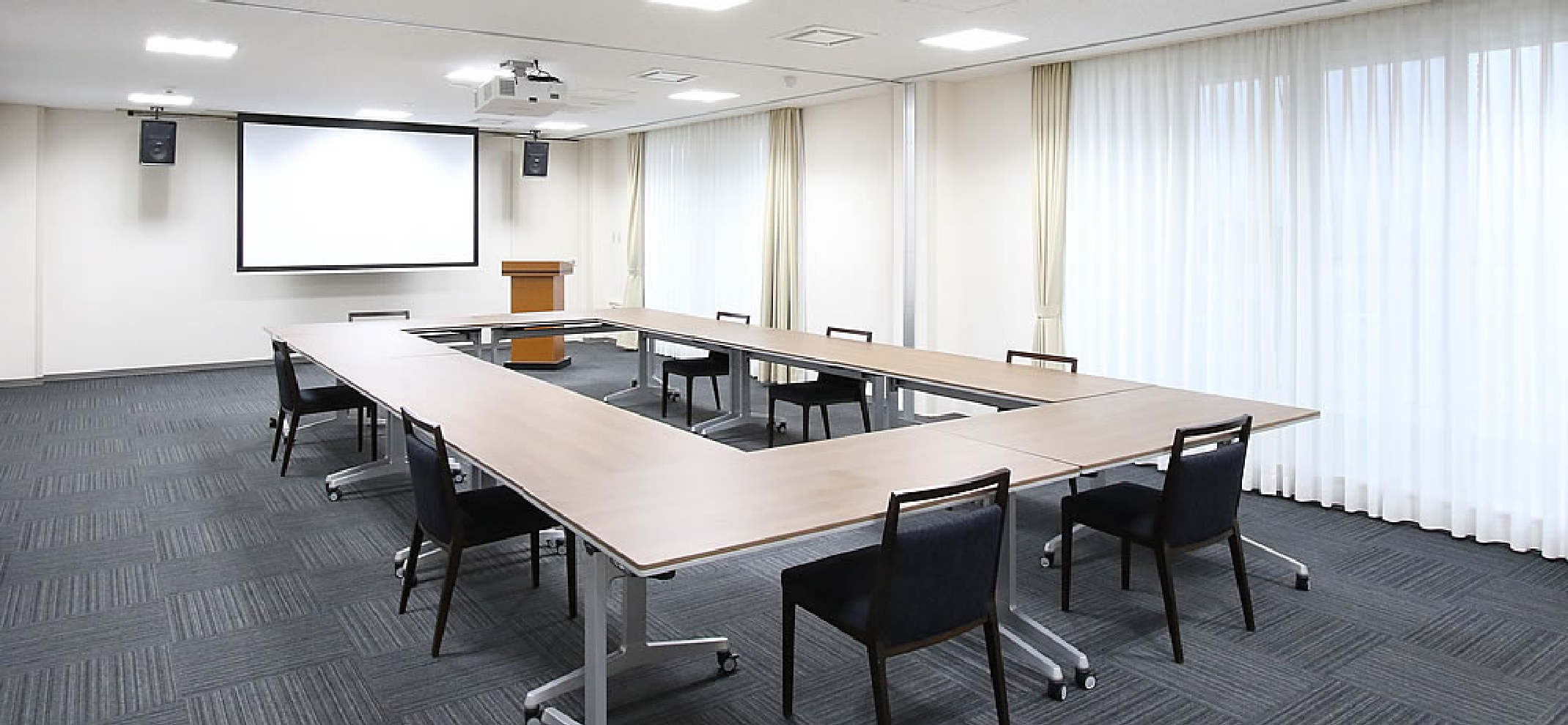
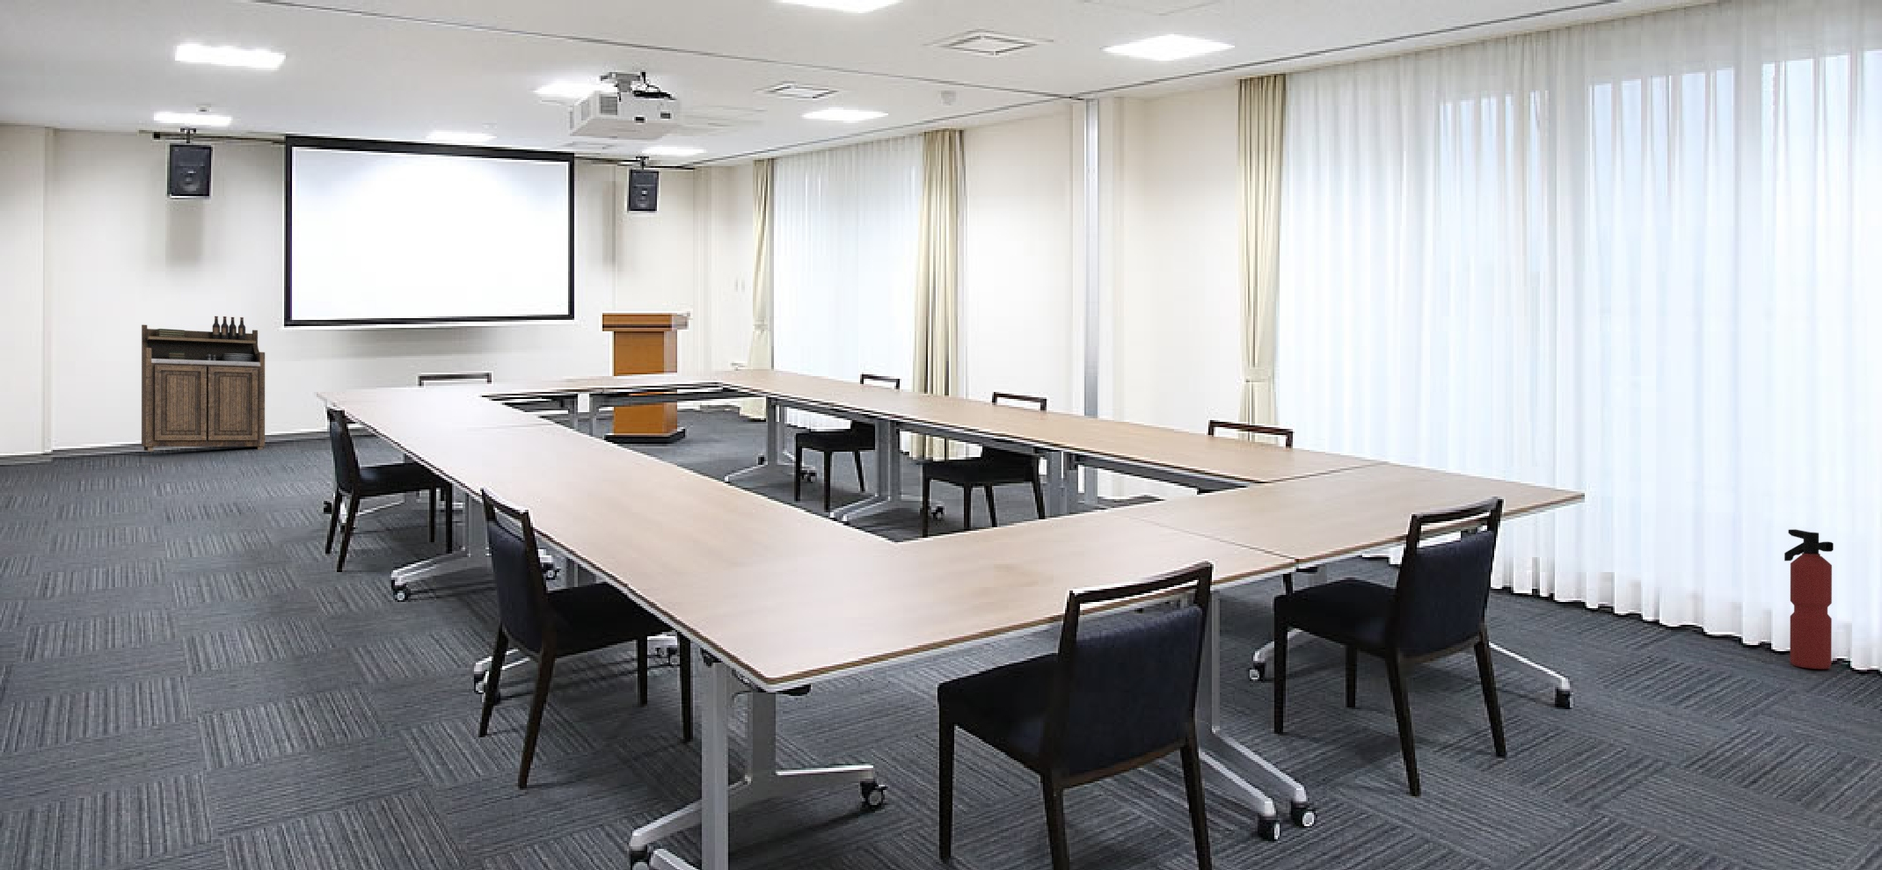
+ fire extinguisher [1784,528,1834,670]
+ sideboard [140,316,265,451]
